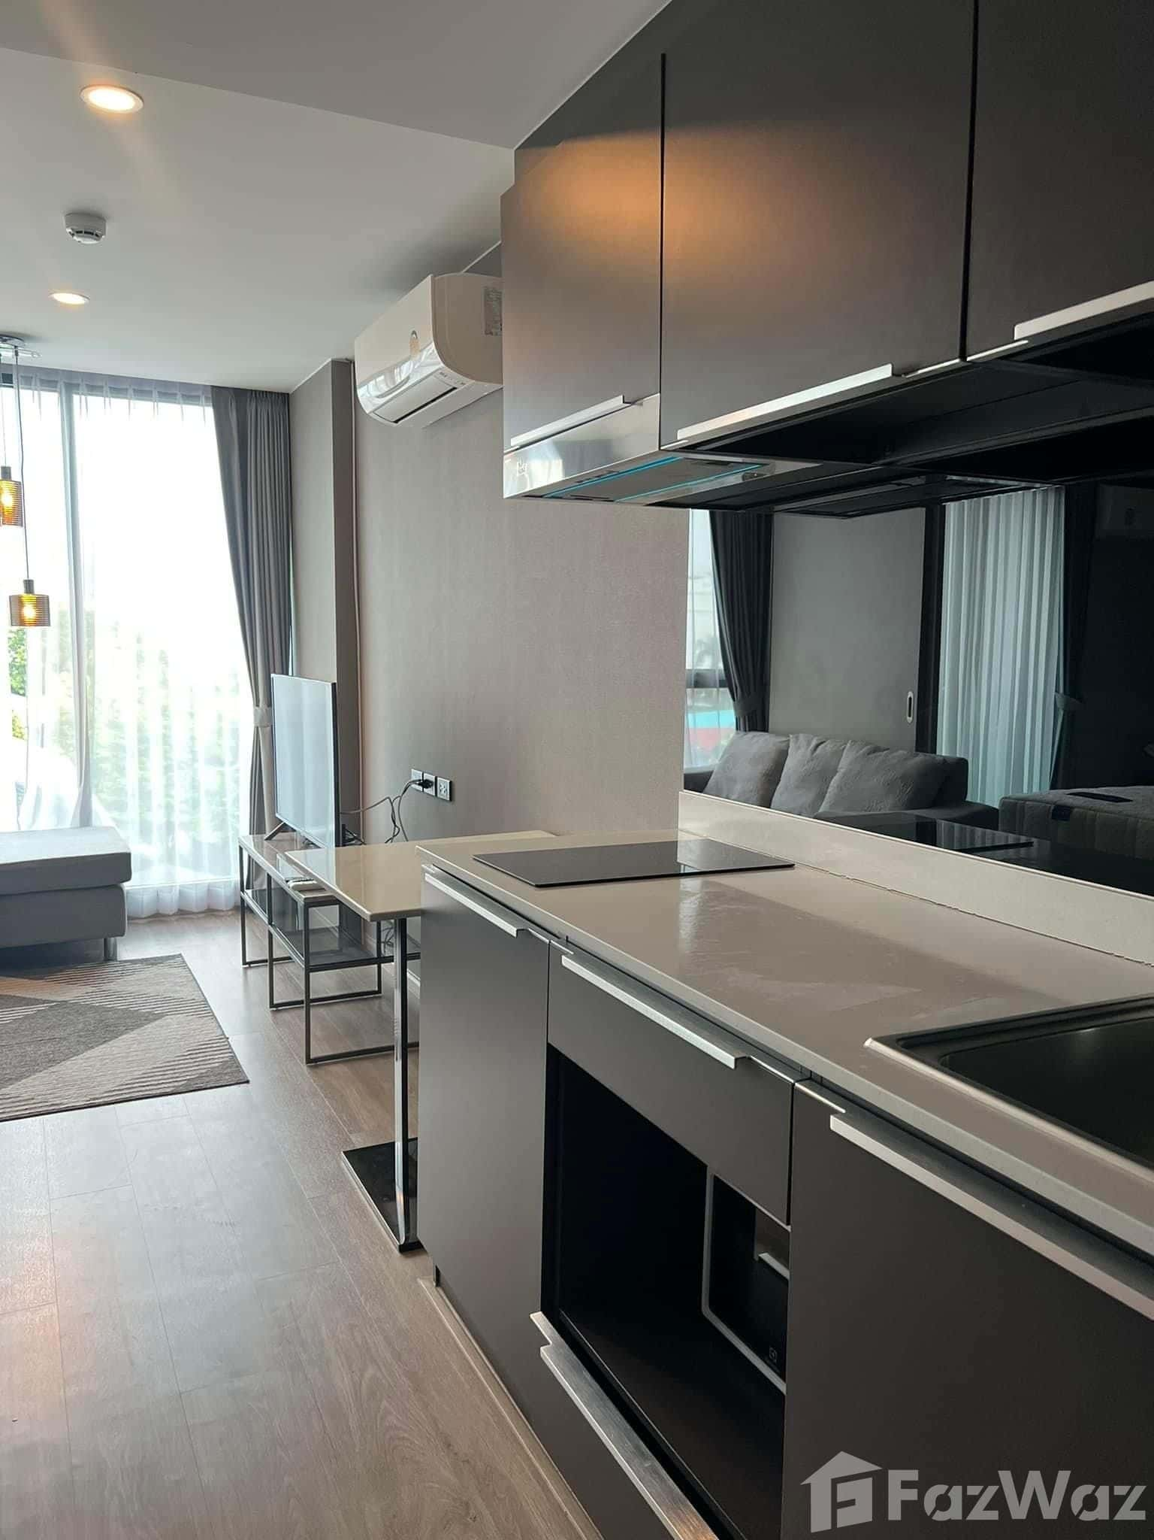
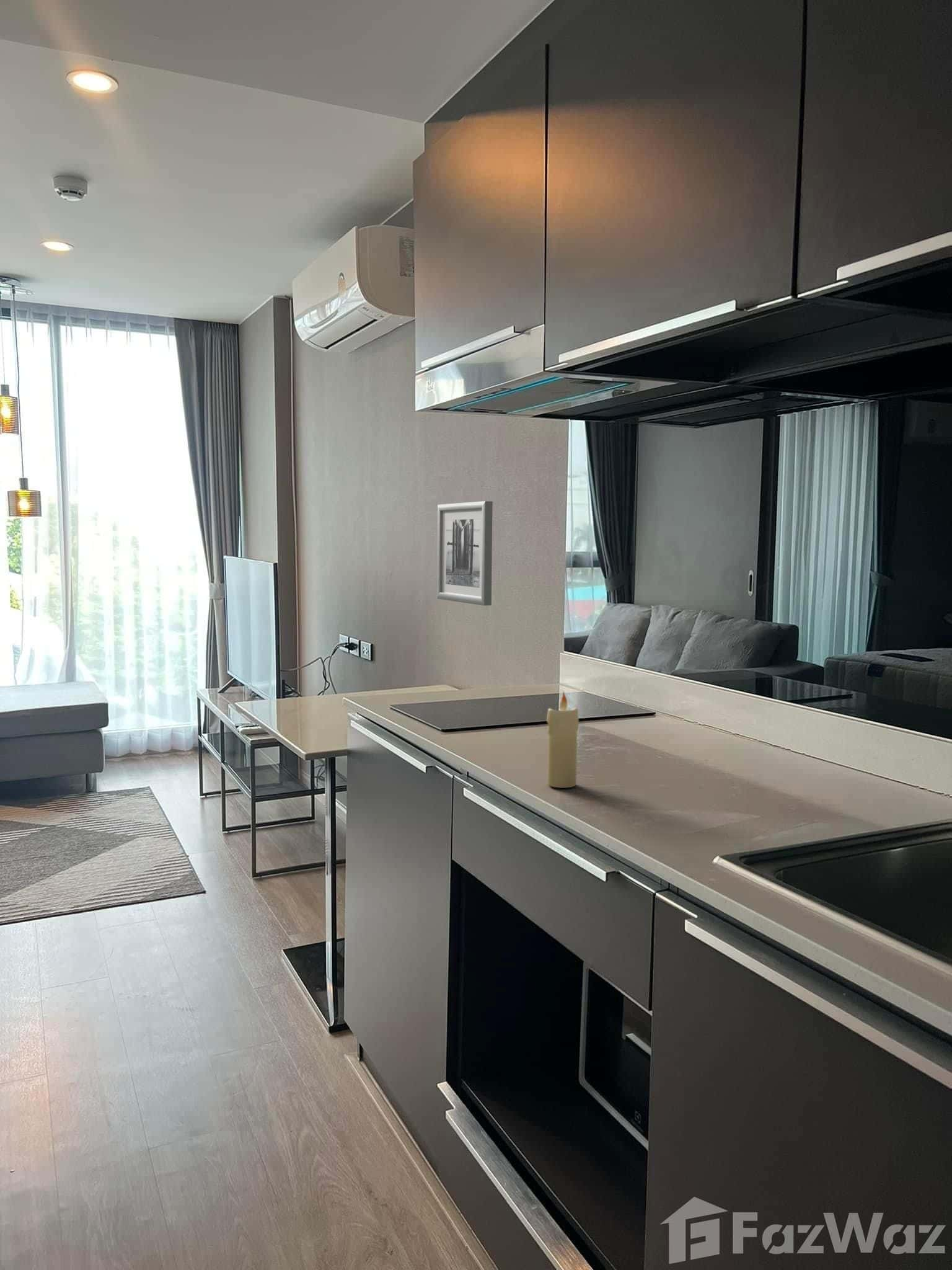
+ wall art [437,500,493,606]
+ candle [546,691,580,789]
